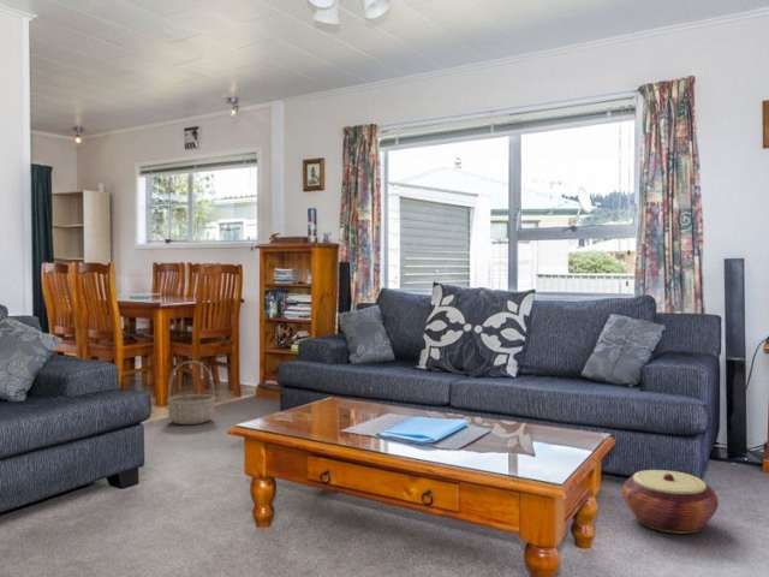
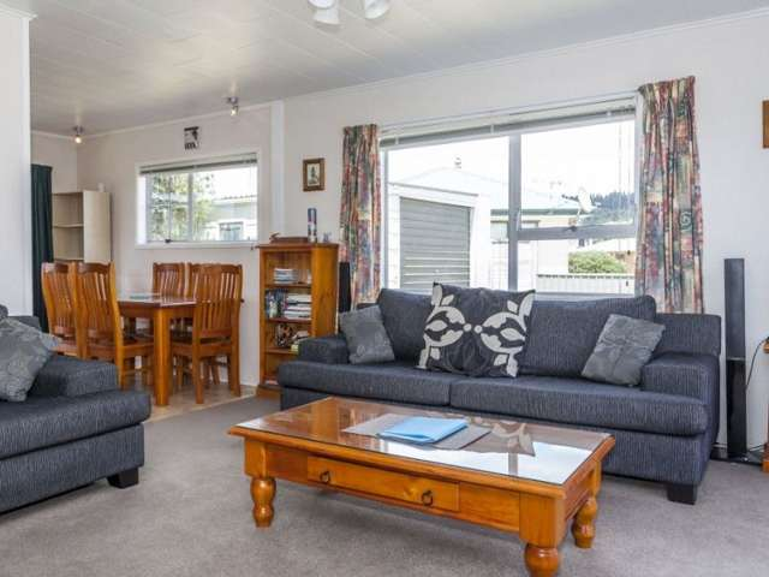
- basket [166,359,216,426]
- woven basket [621,469,720,535]
